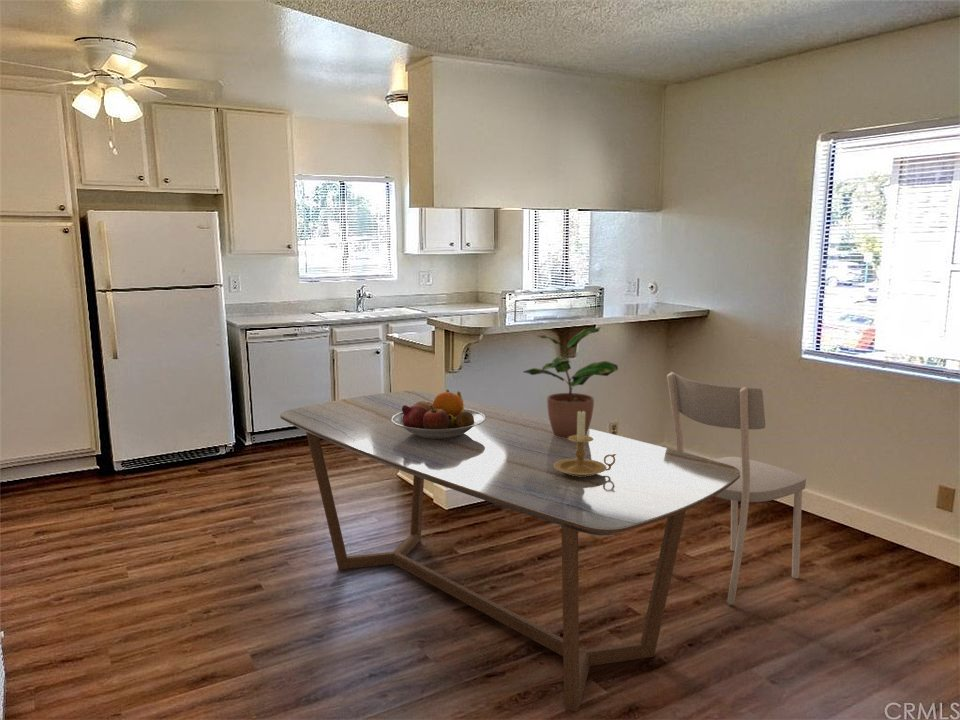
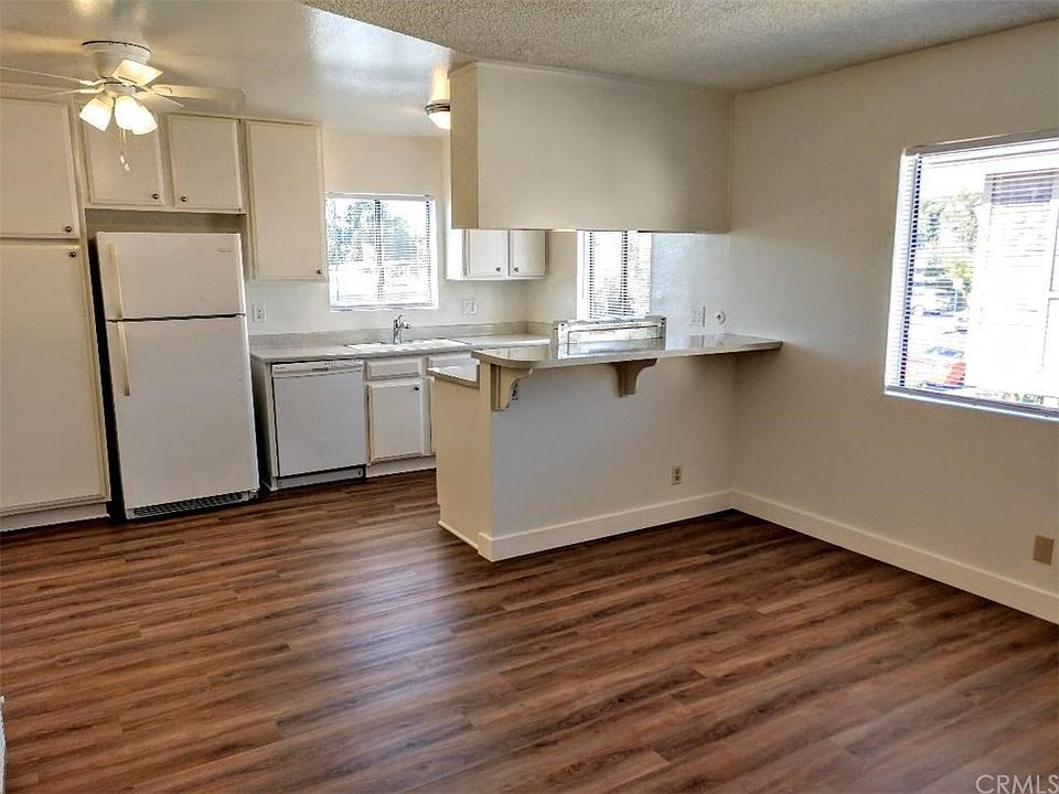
- potted plant [522,326,619,439]
- dining chair [666,371,807,606]
- dining table [279,390,740,712]
- candle holder [554,409,616,477]
- fruit bowl [392,389,485,439]
